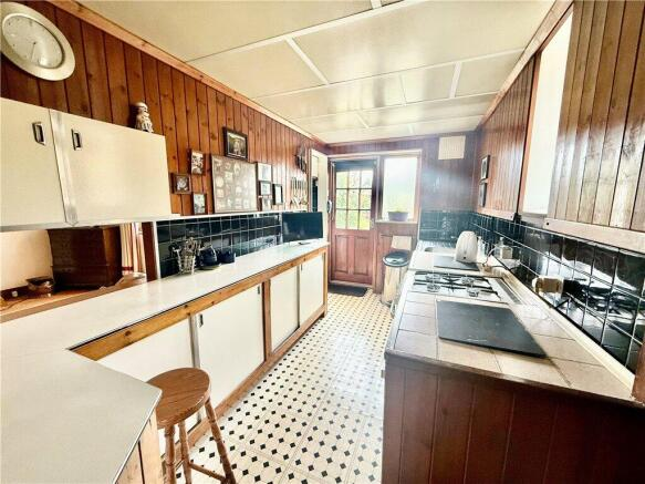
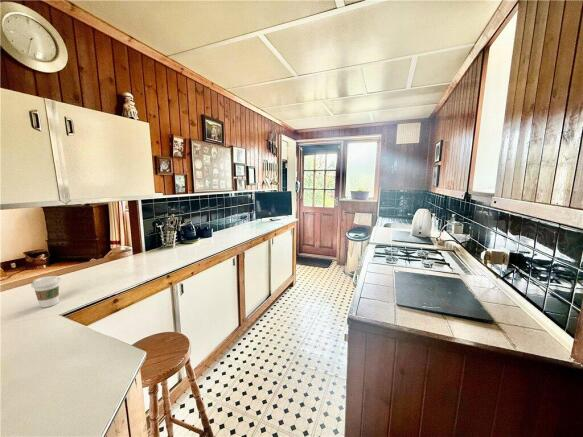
+ coffee cup [30,275,62,308]
